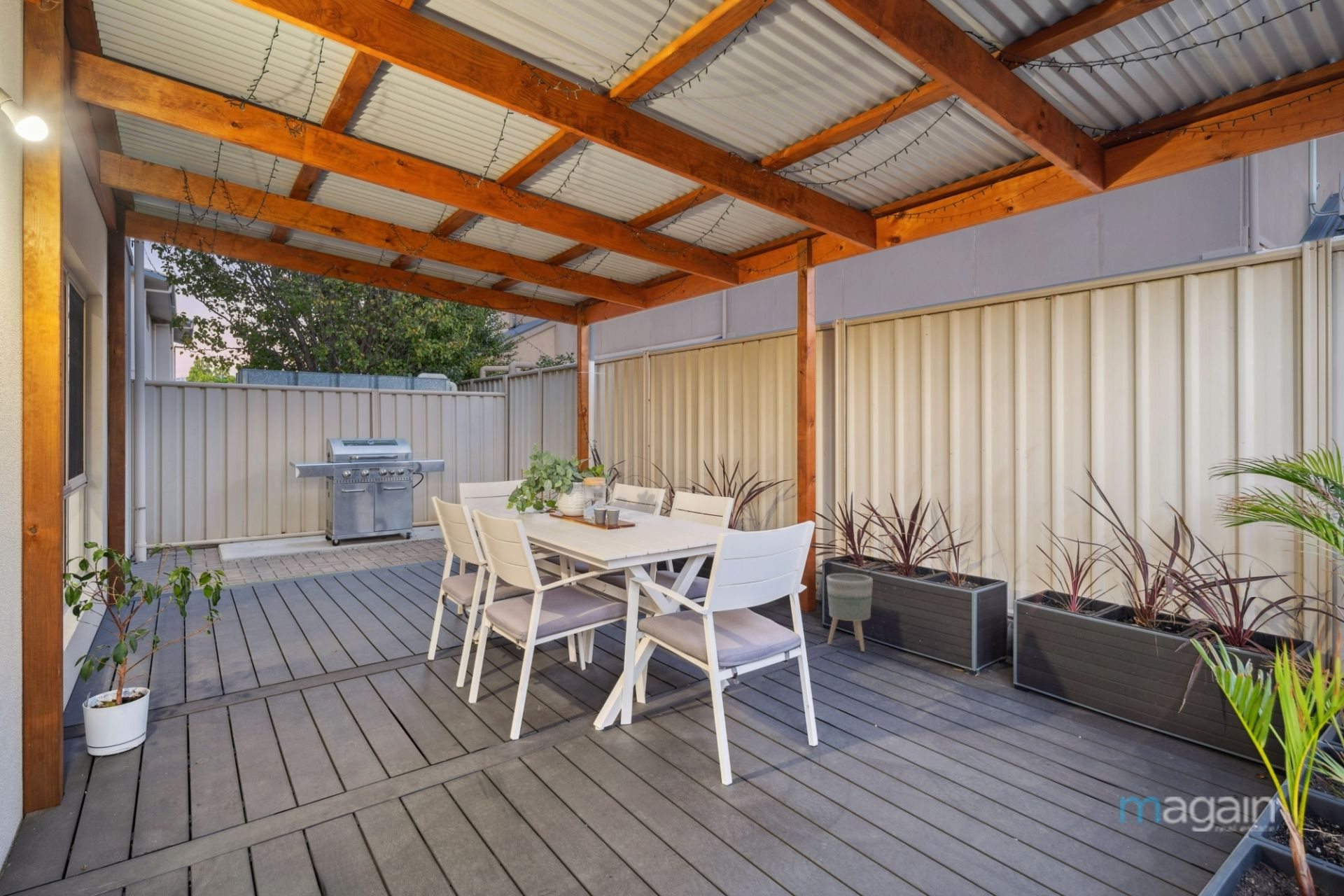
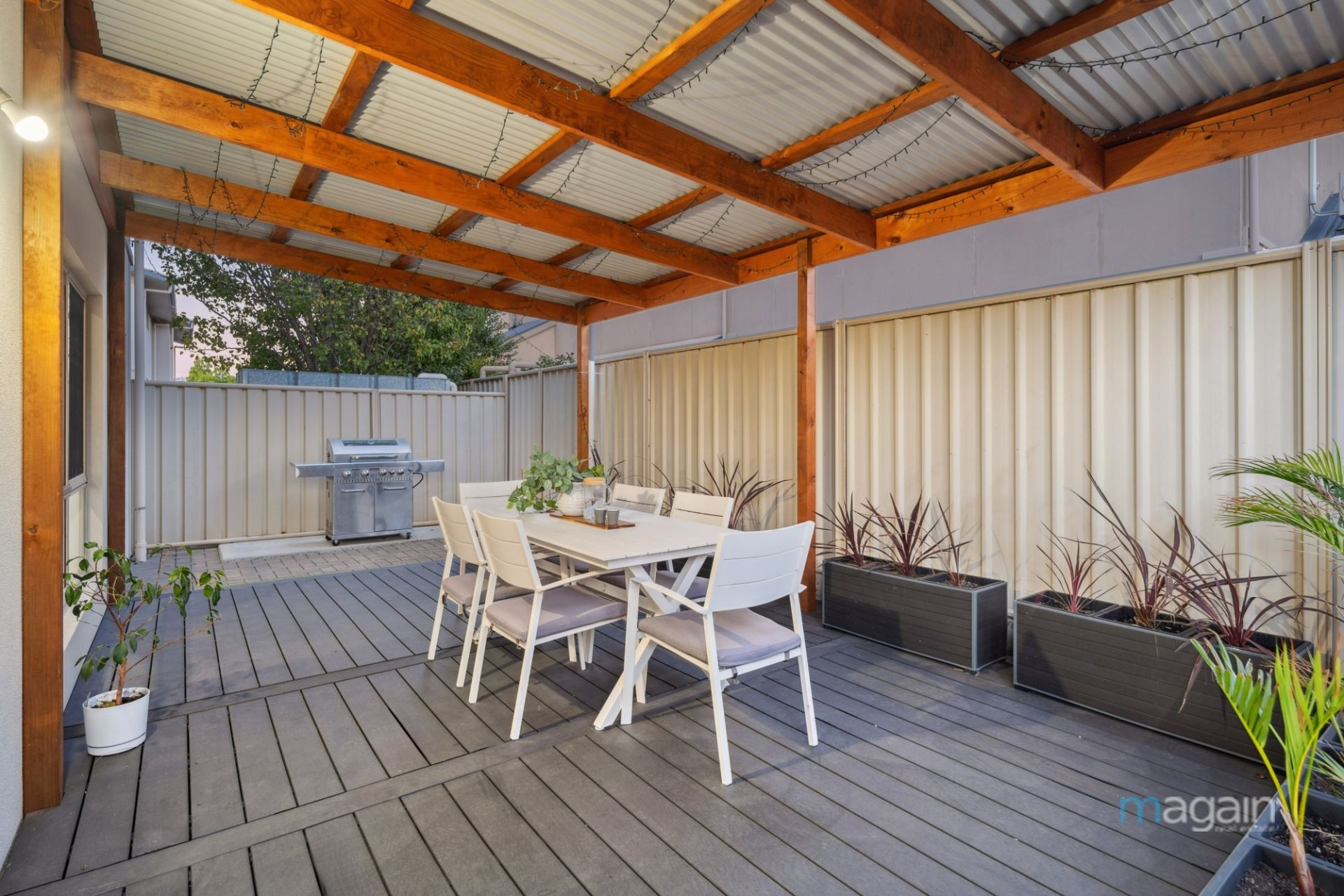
- planter [826,573,874,652]
